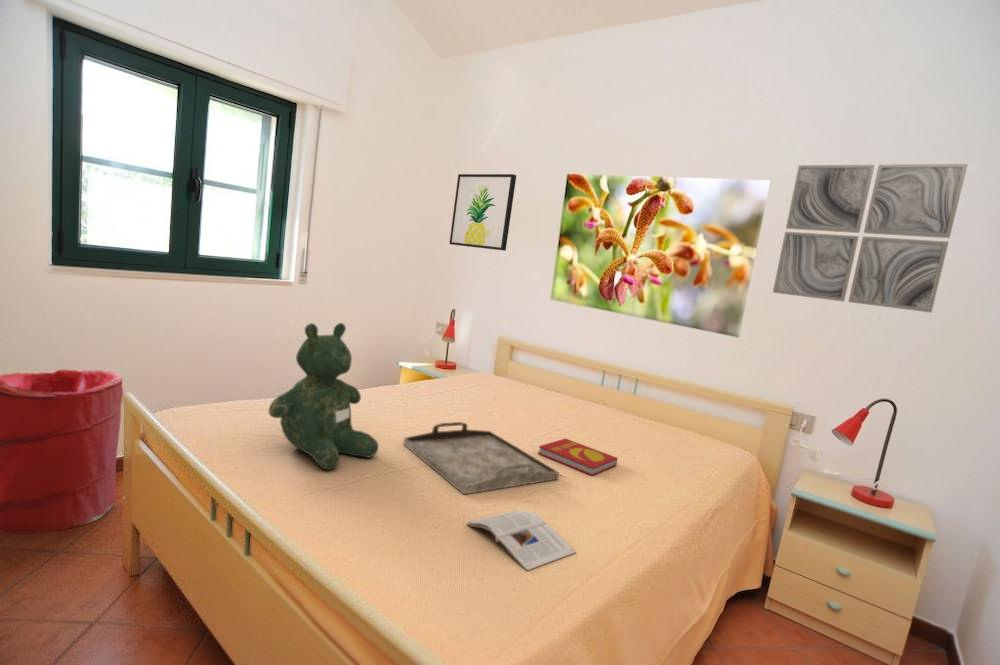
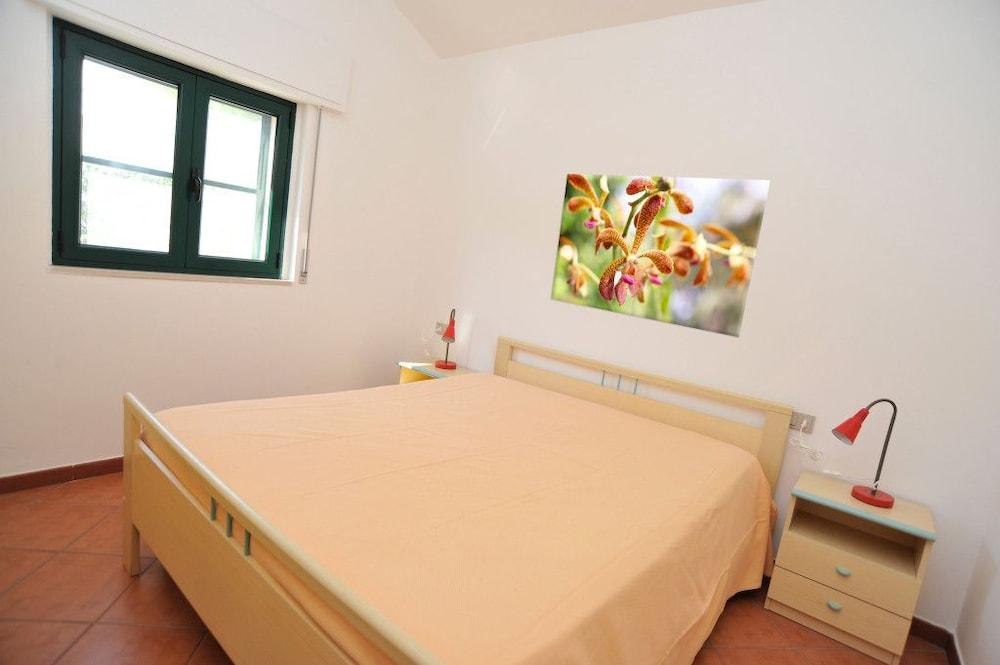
- magazine [466,509,577,572]
- book [537,437,619,477]
- wall art [772,163,968,314]
- serving tray [402,421,560,496]
- teddy bear [268,322,379,471]
- wall art [448,173,517,252]
- laundry hamper [0,368,124,535]
